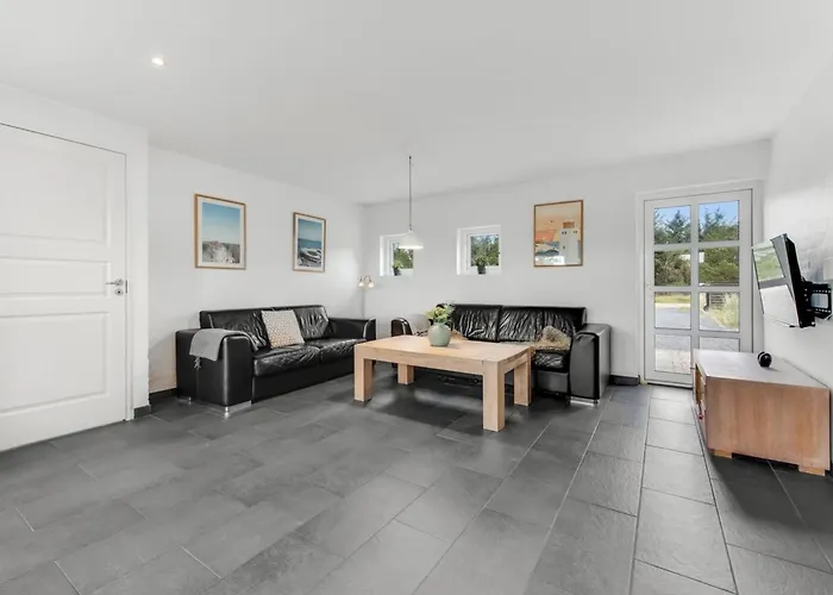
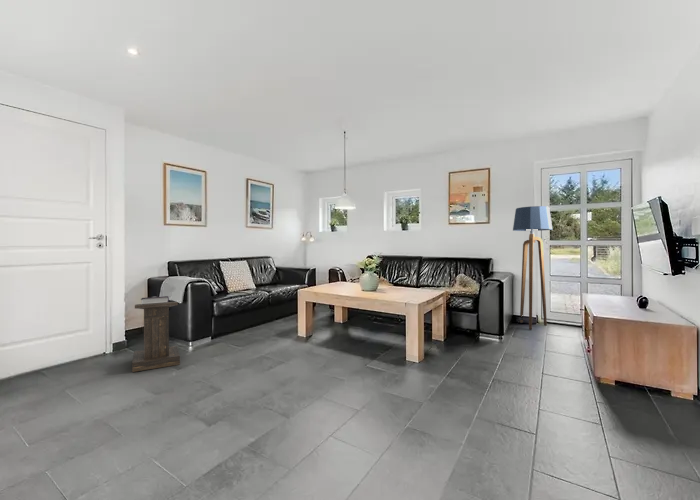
+ floor lamp [512,205,553,331]
+ lectern [131,295,181,373]
